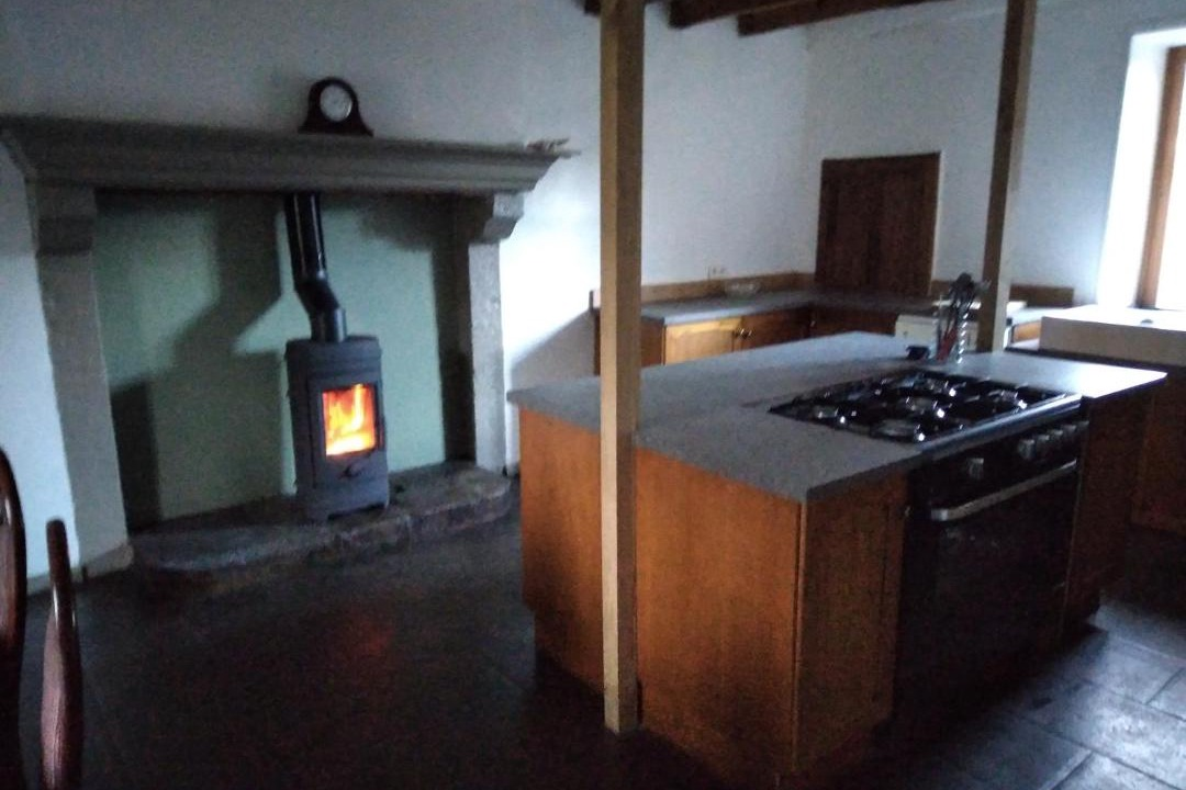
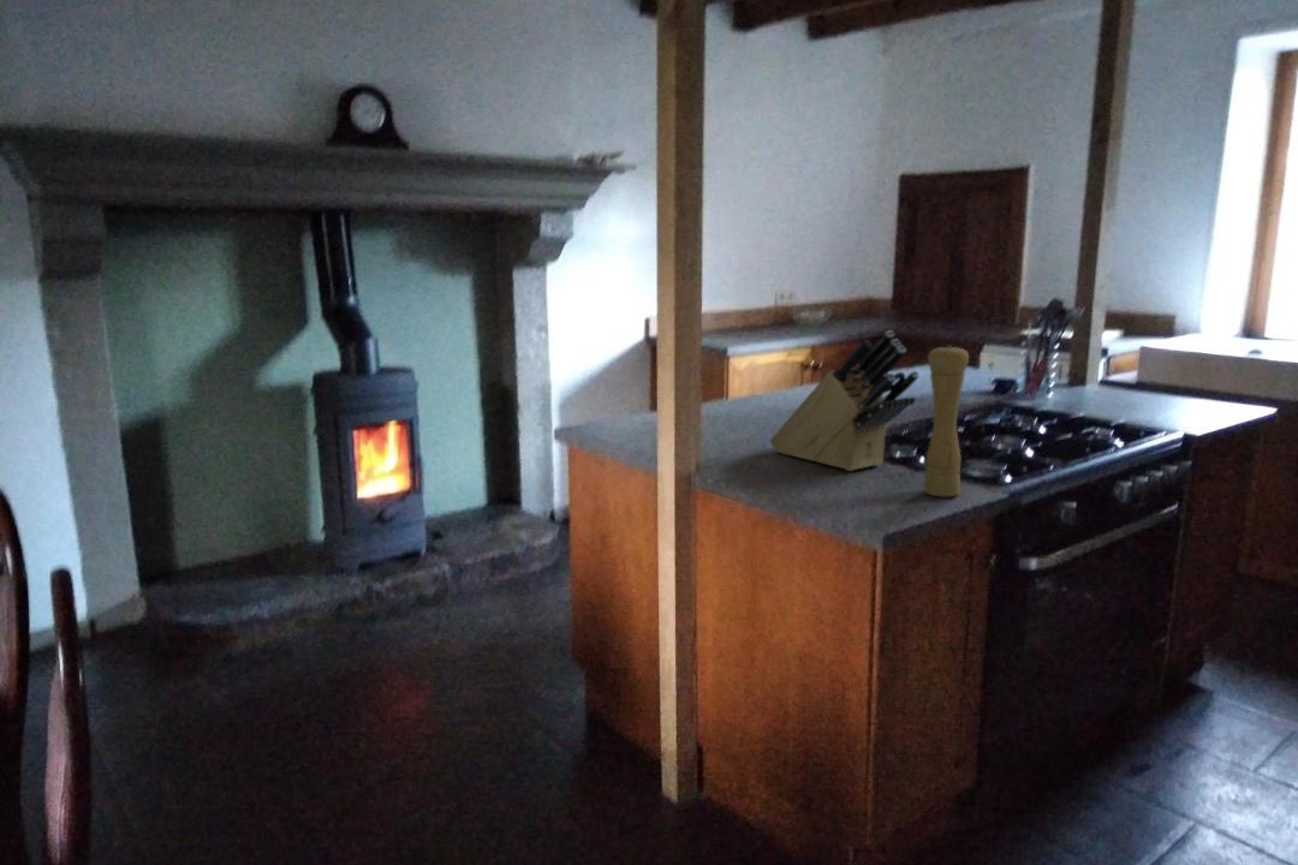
+ pepper mill [923,344,970,497]
+ knife block [769,329,921,472]
